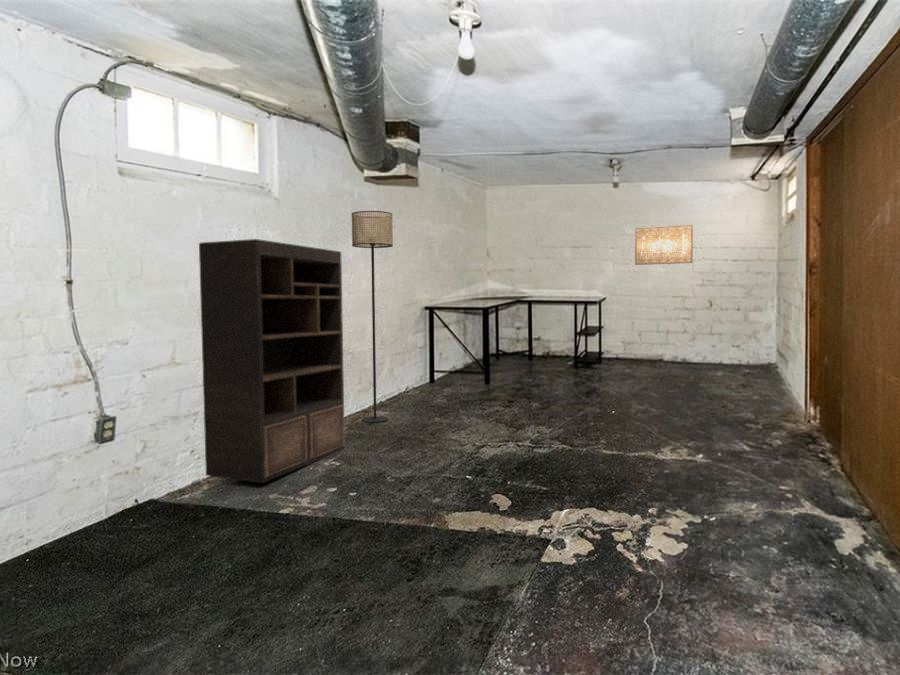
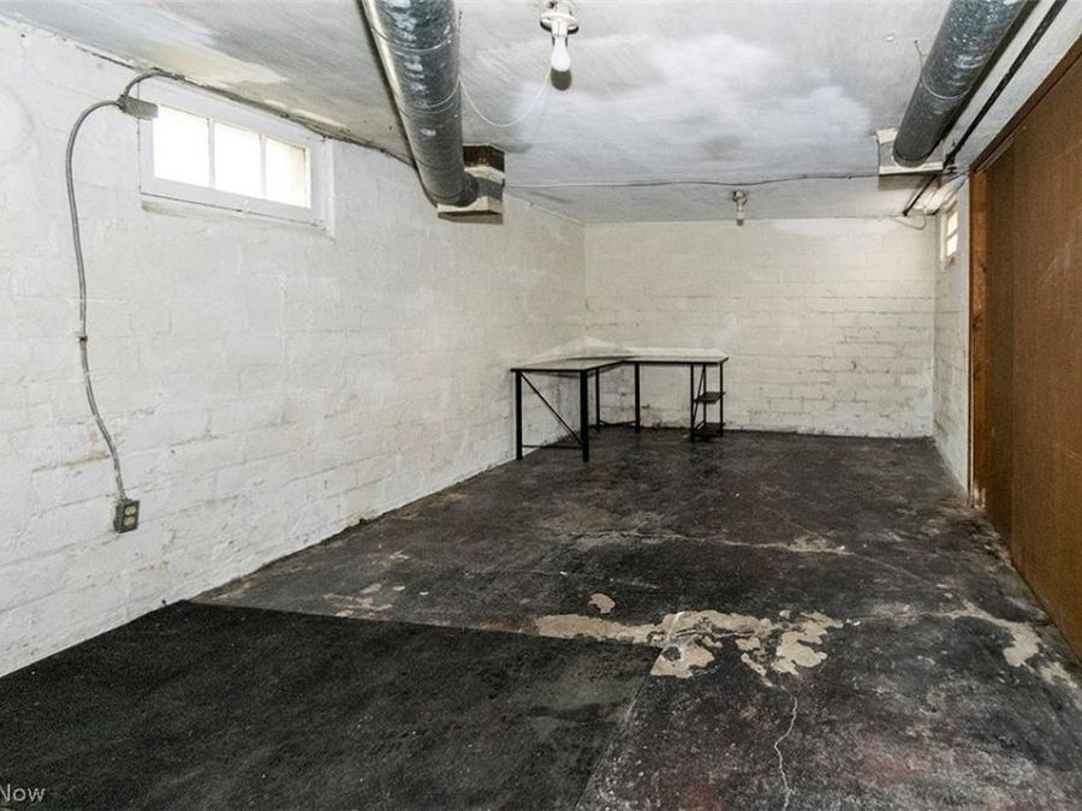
- wall art [634,224,694,266]
- bookshelf [198,238,346,484]
- floor lamp [351,210,394,423]
